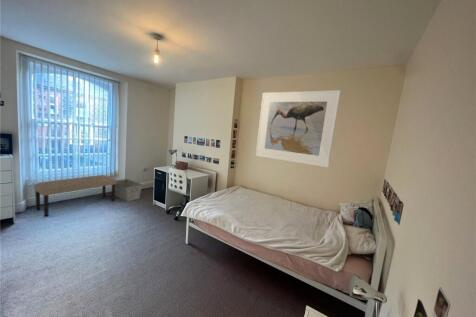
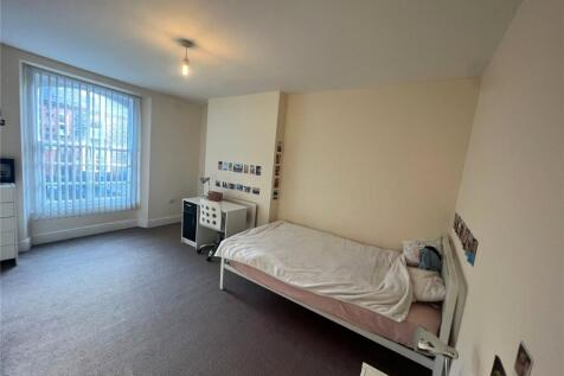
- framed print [255,89,342,169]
- storage bin [115,178,143,203]
- bench [33,174,117,217]
